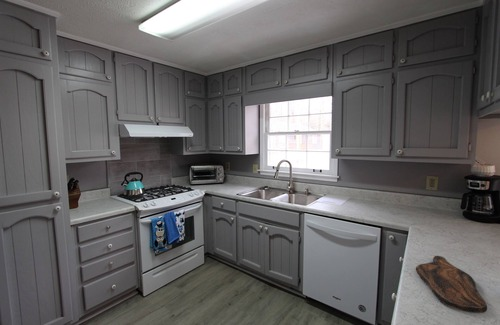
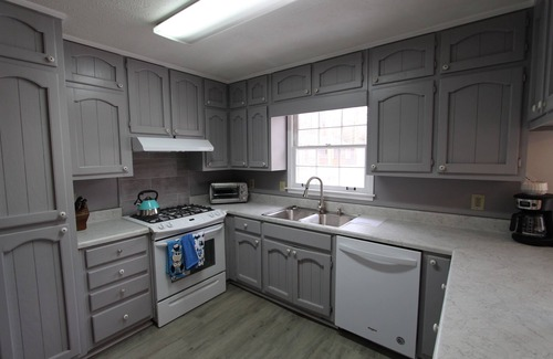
- cutting board [415,255,488,314]
